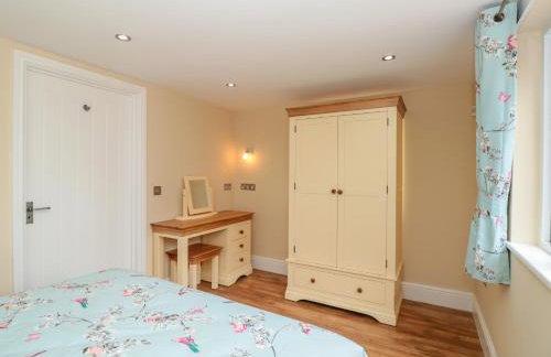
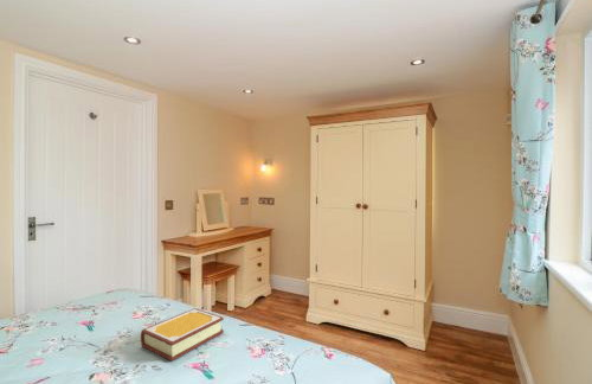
+ book [140,307,225,363]
